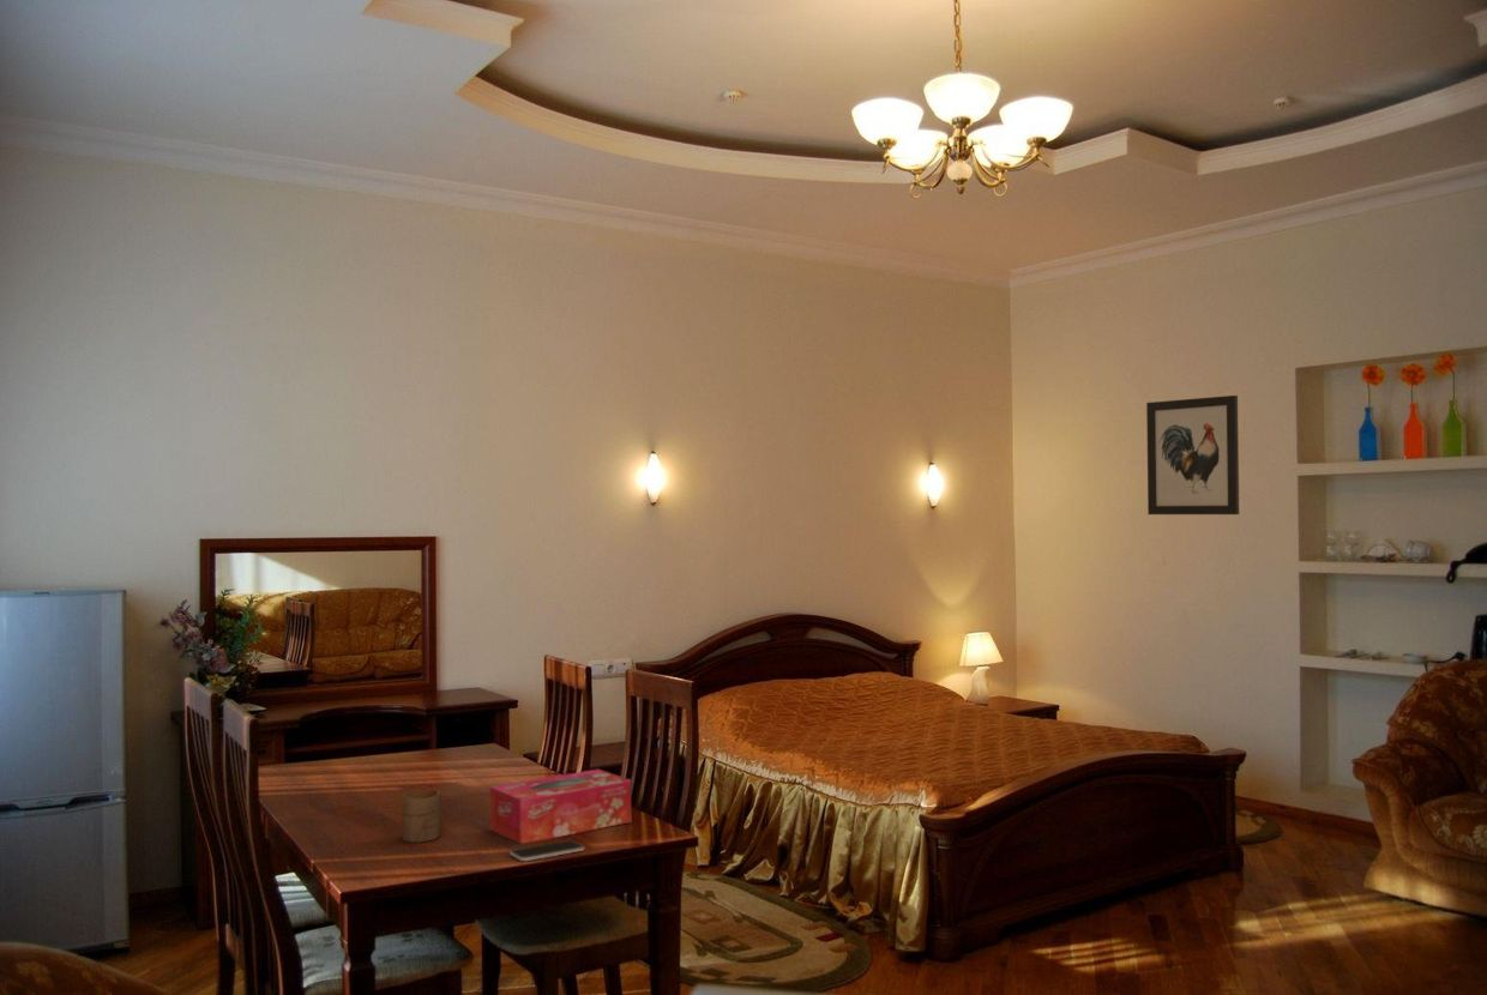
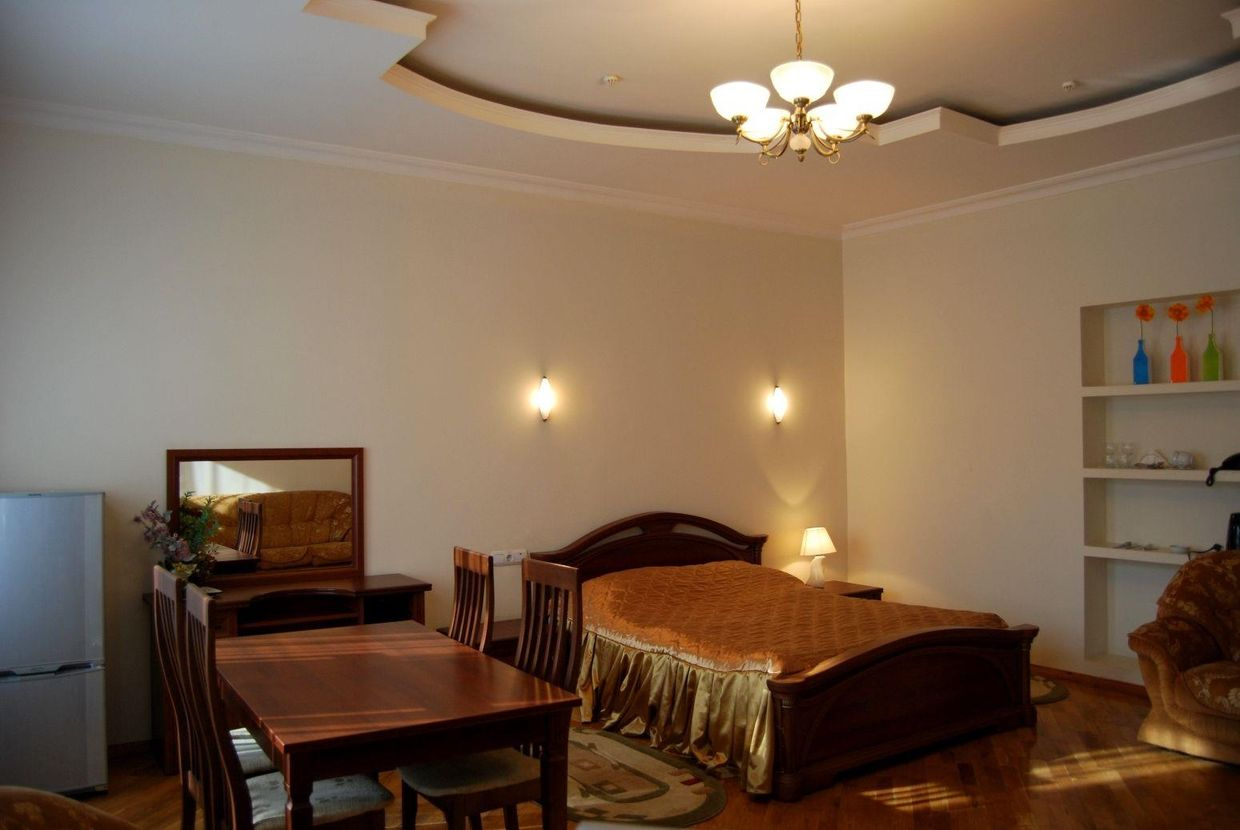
- smartphone [508,839,585,862]
- tissue box [489,768,632,845]
- wall art [1145,394,1240,515]
- cup [402,788,444,844]
